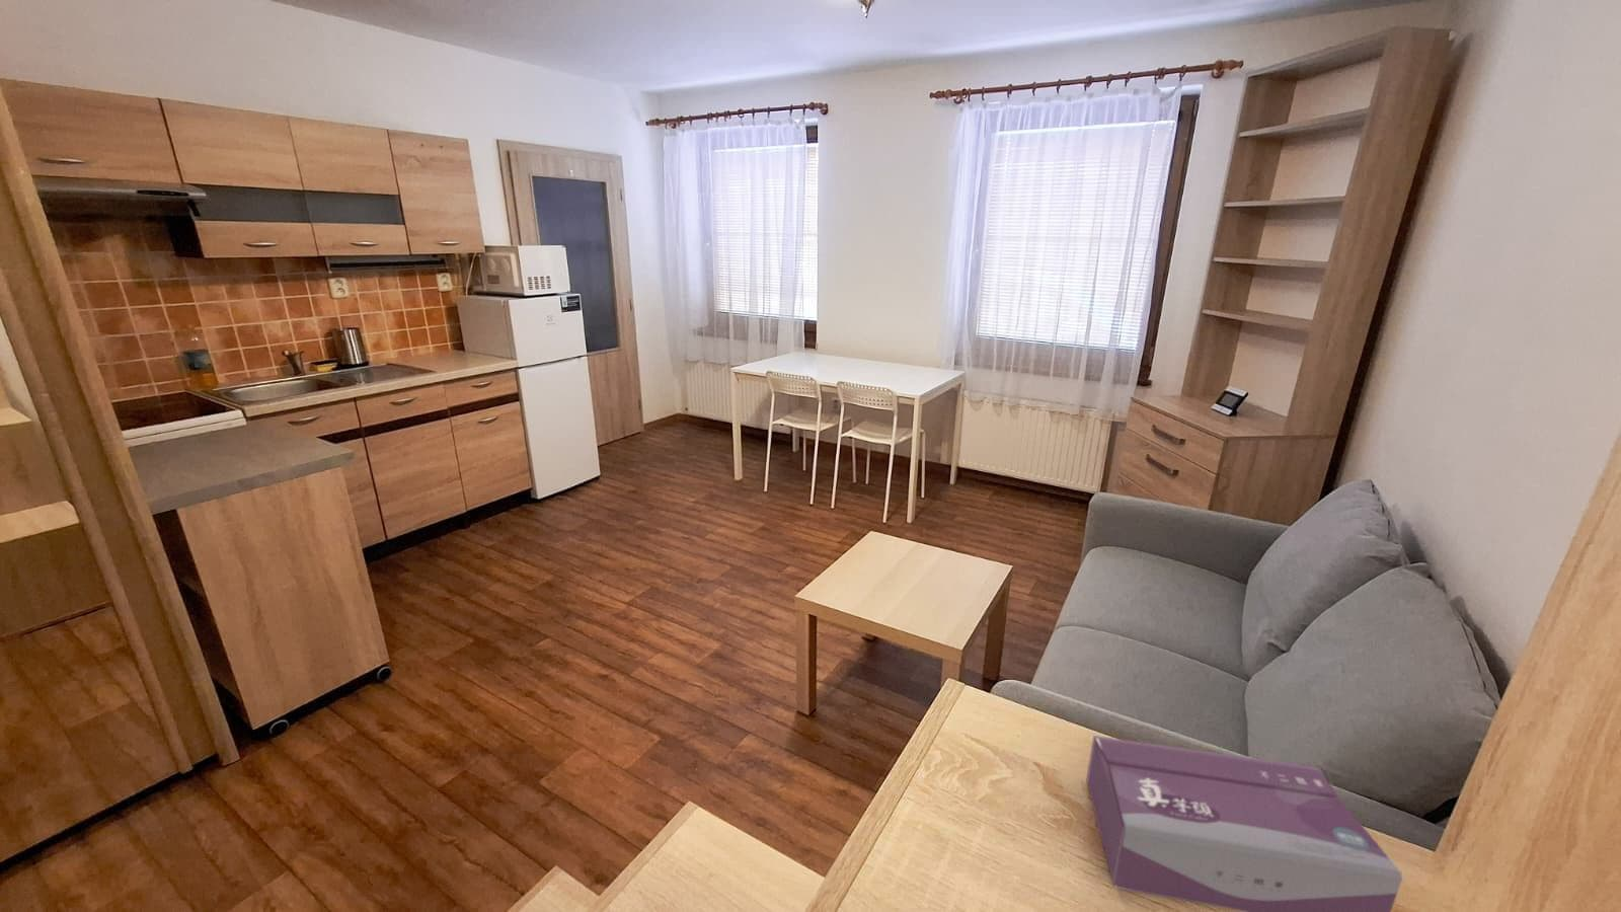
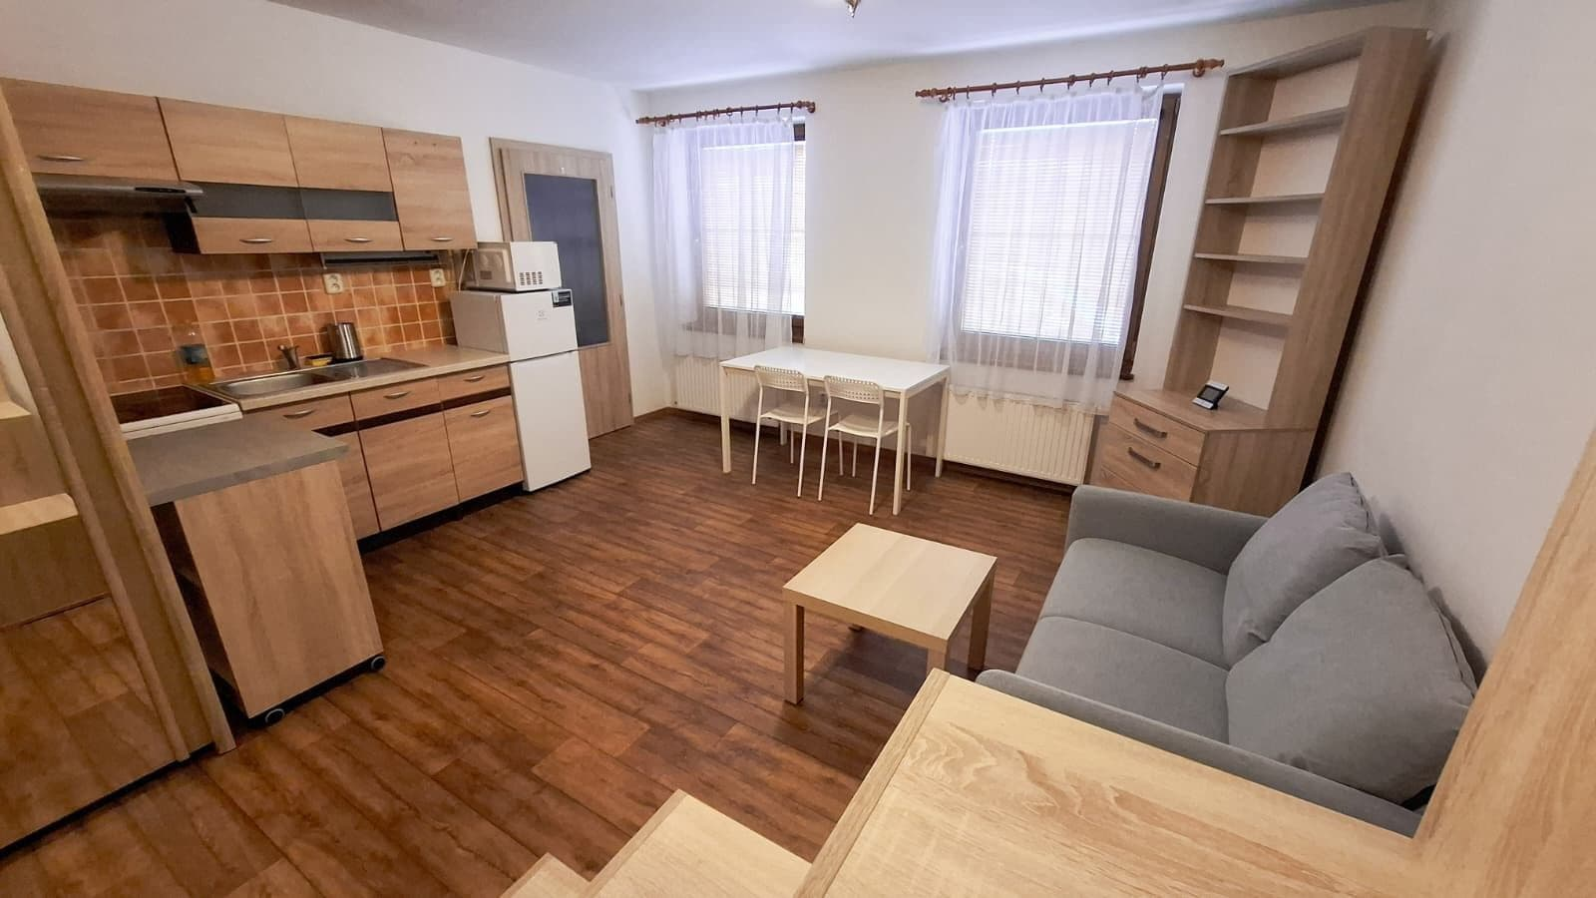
- tissue box [1087,735,1403,912]
